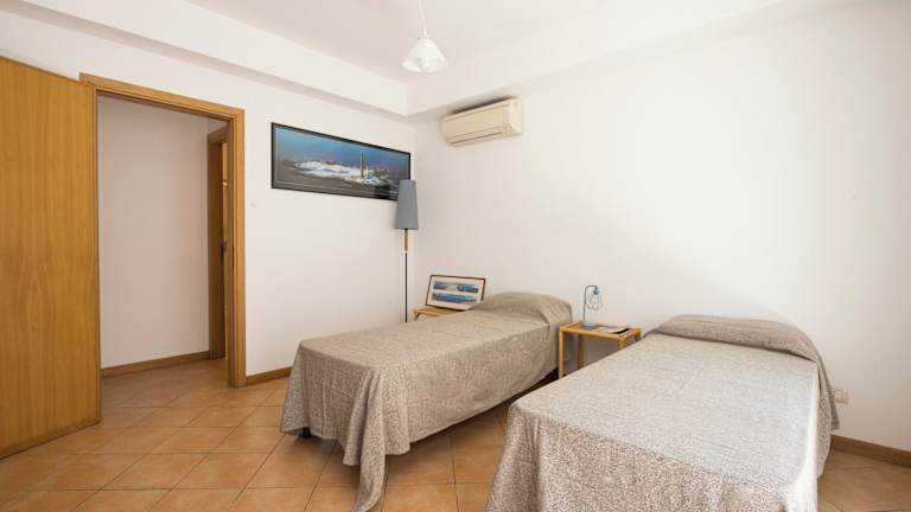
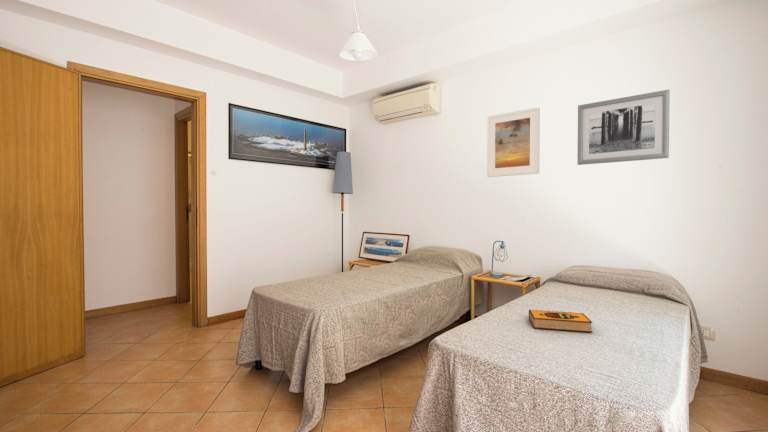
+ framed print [486,106,541,178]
+ hardback book [528,308,593,333]
+ wall art [576,89,671,166]
